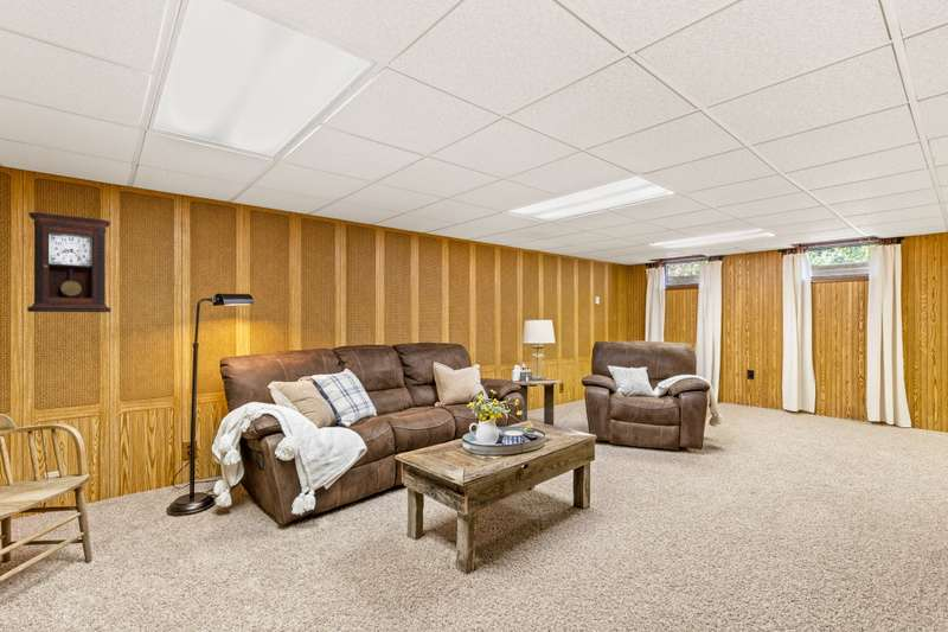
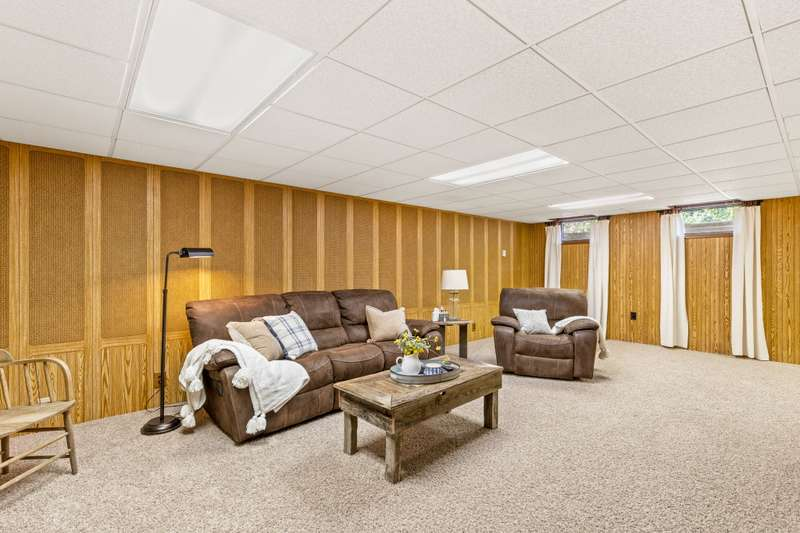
- pendulum clock [26,211,113,313]
